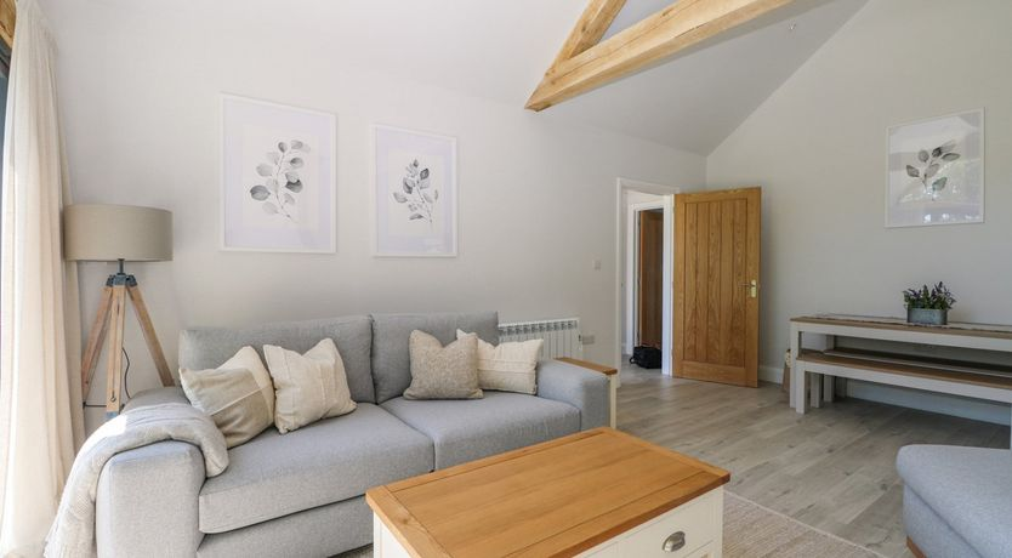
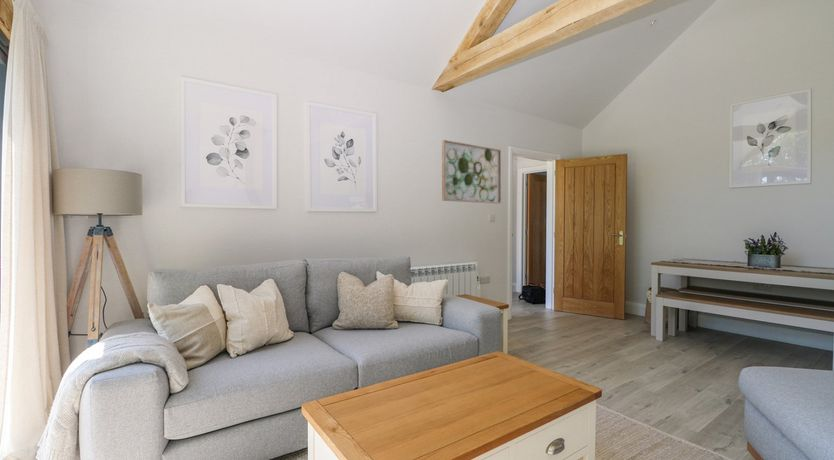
+ wall art [441,139,502,205]
